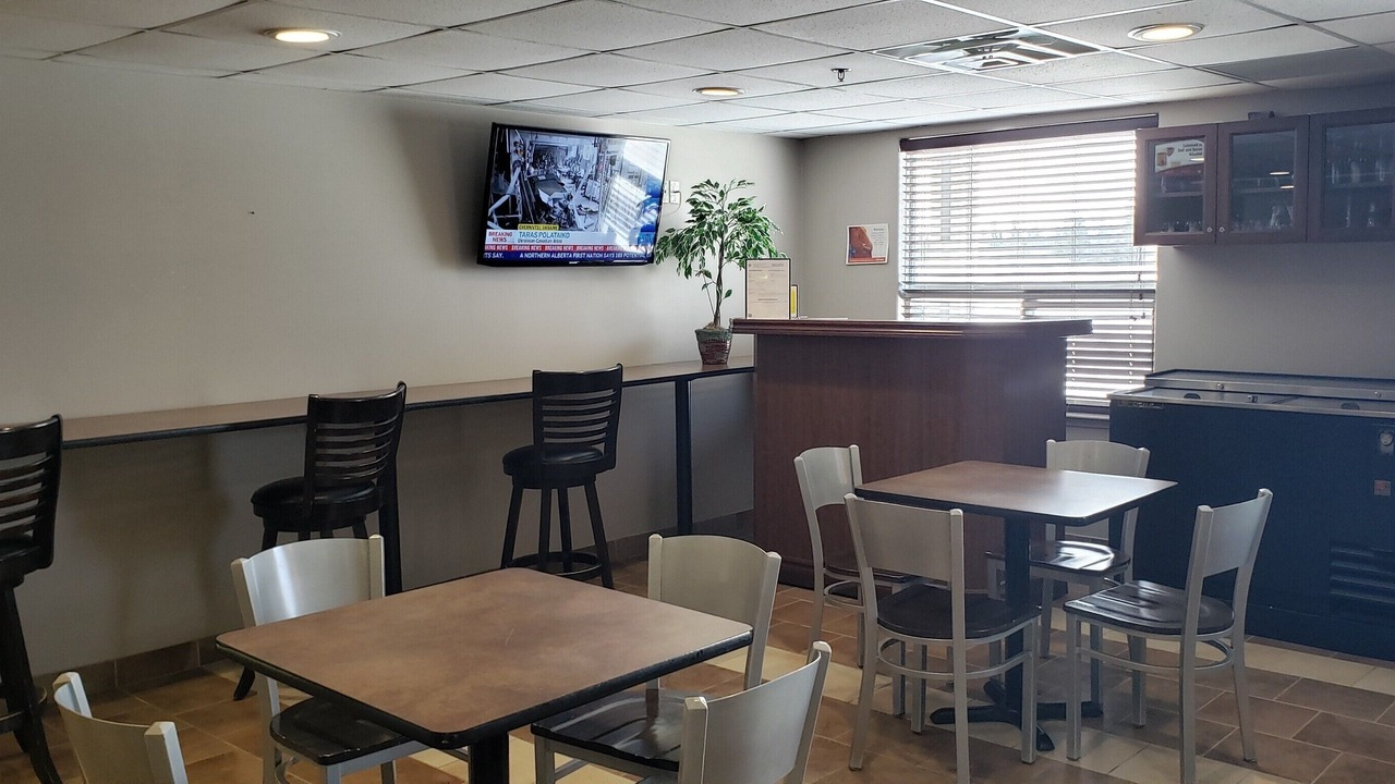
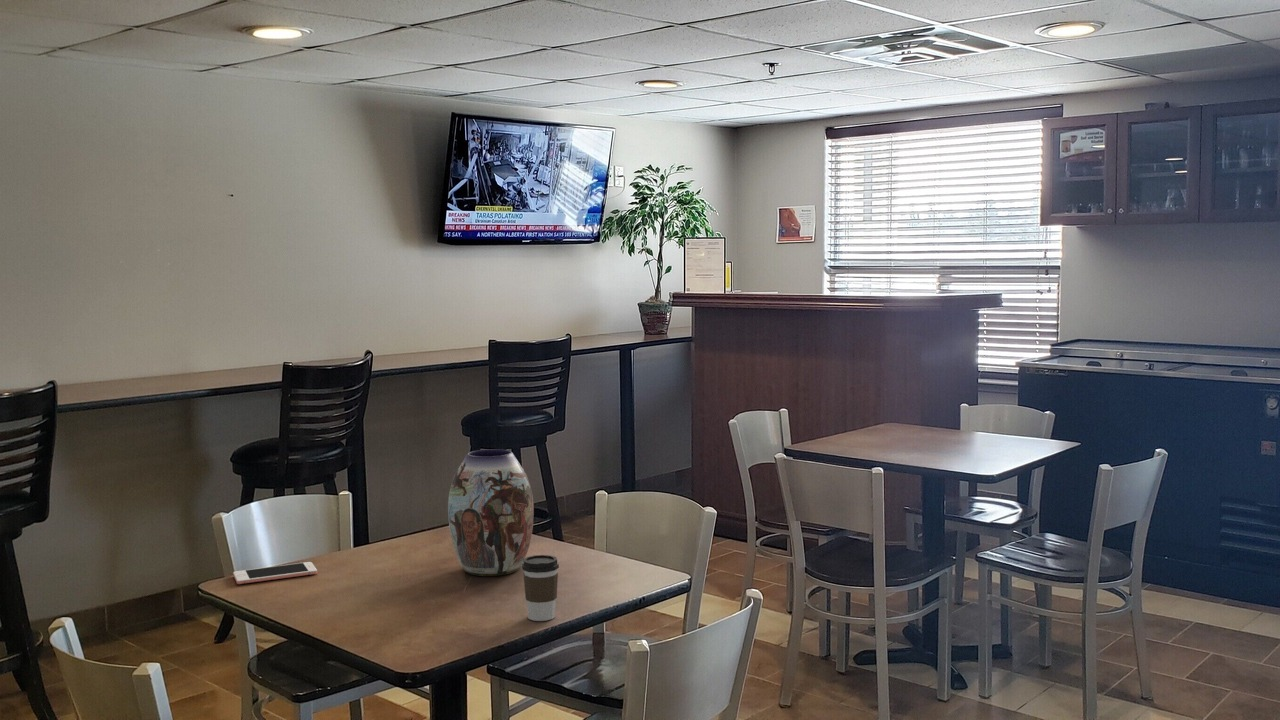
+ coffee cup [521,554,560,622]
+ cell phone [232,561,318,585]
+ vase [447,448,535,577]
